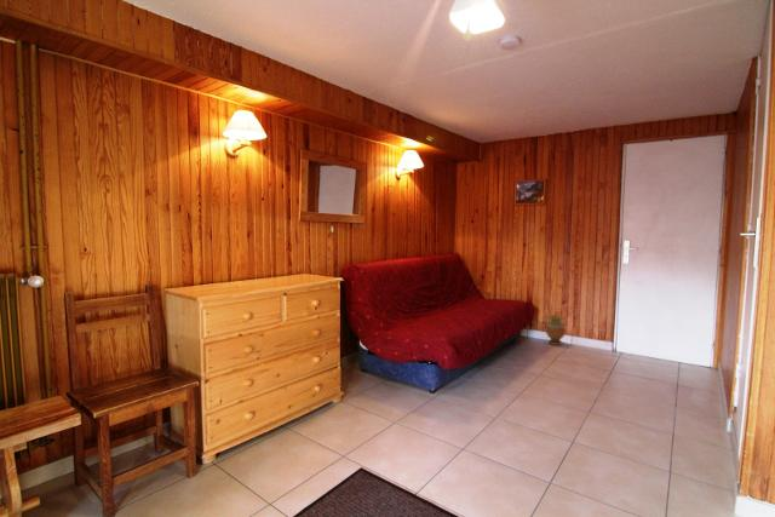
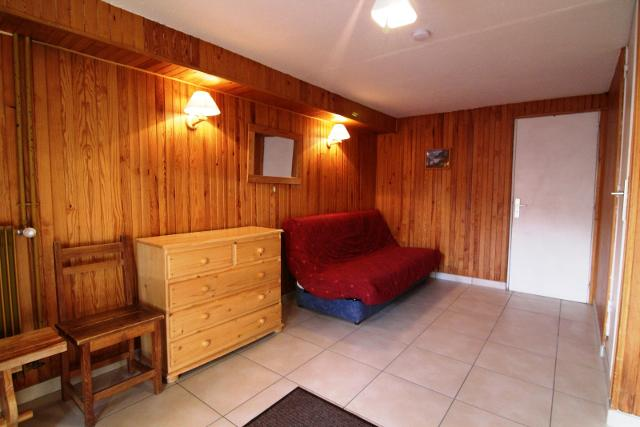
- vase [545,314,567,346]
